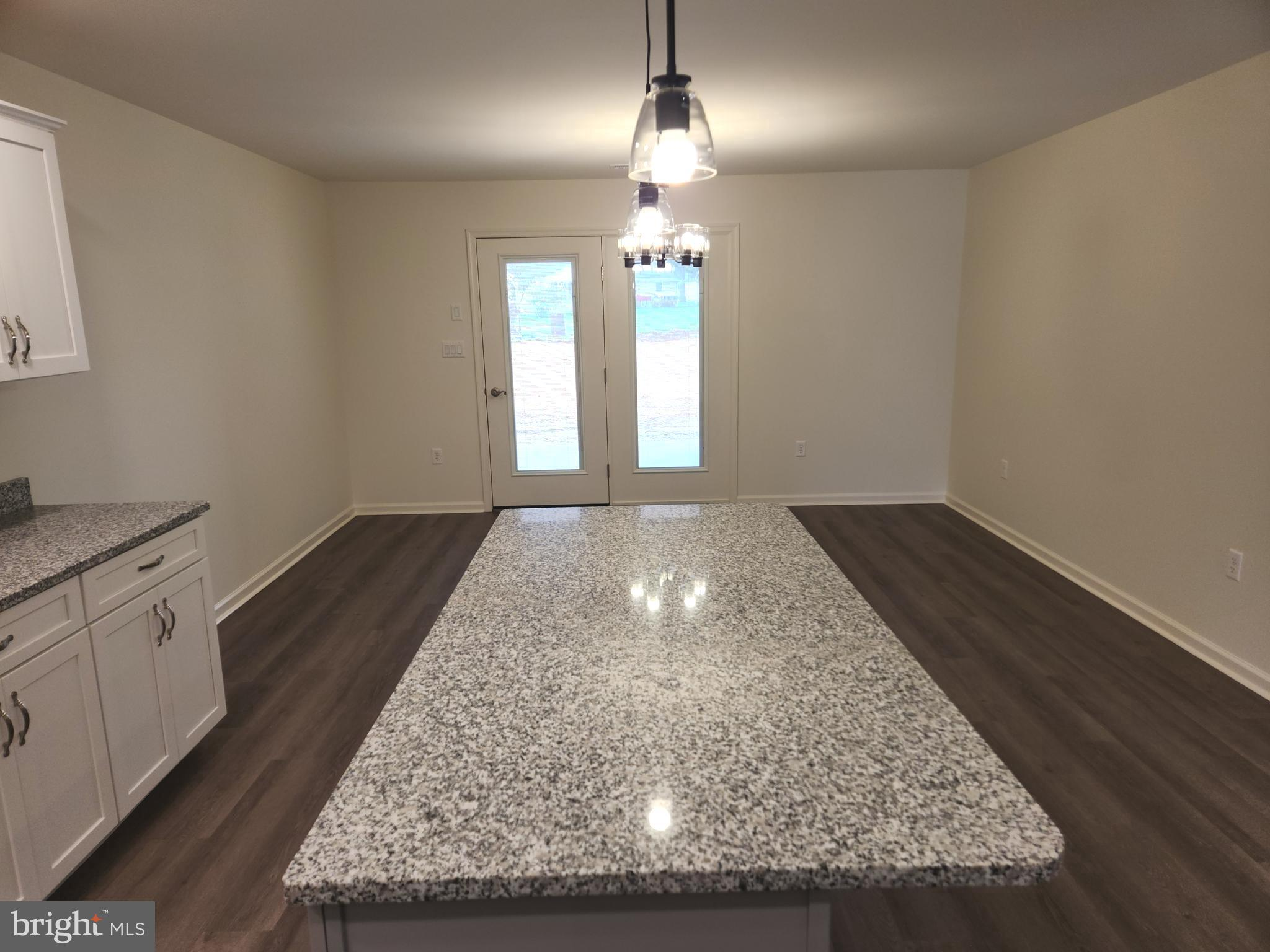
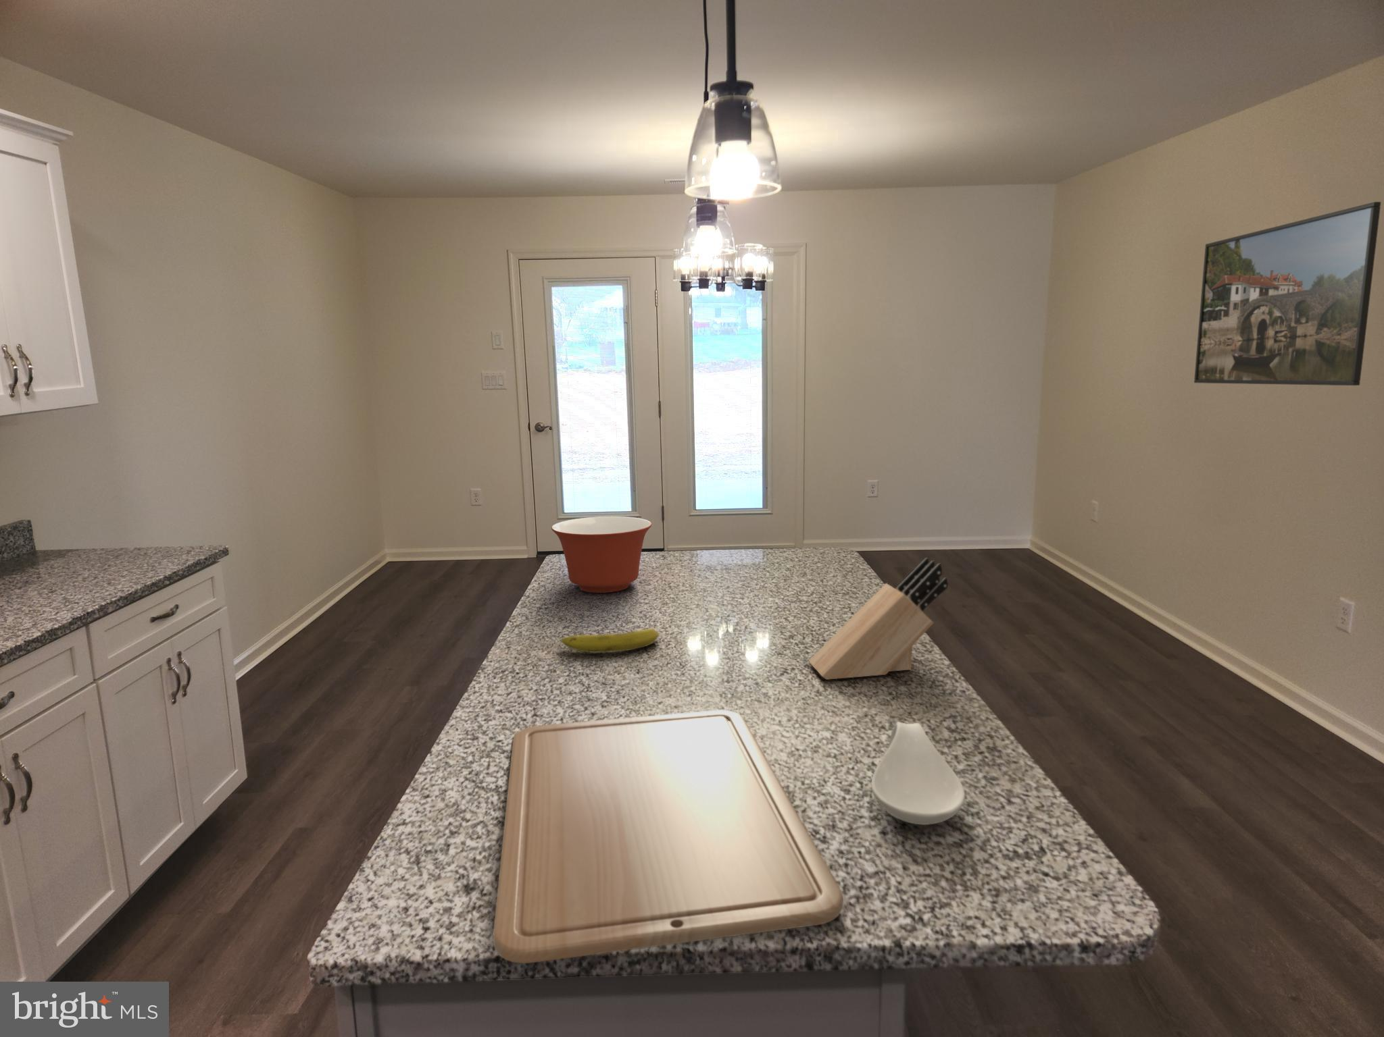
+ chopping board [493,709,843,964]
+ spoon rest [871,721,966,826]
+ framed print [1193,202,1382,387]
+ fruit [559,627,659,654]
+ mixing bowl [550,516,653,594]
+ knife block [809,557,949,681]
